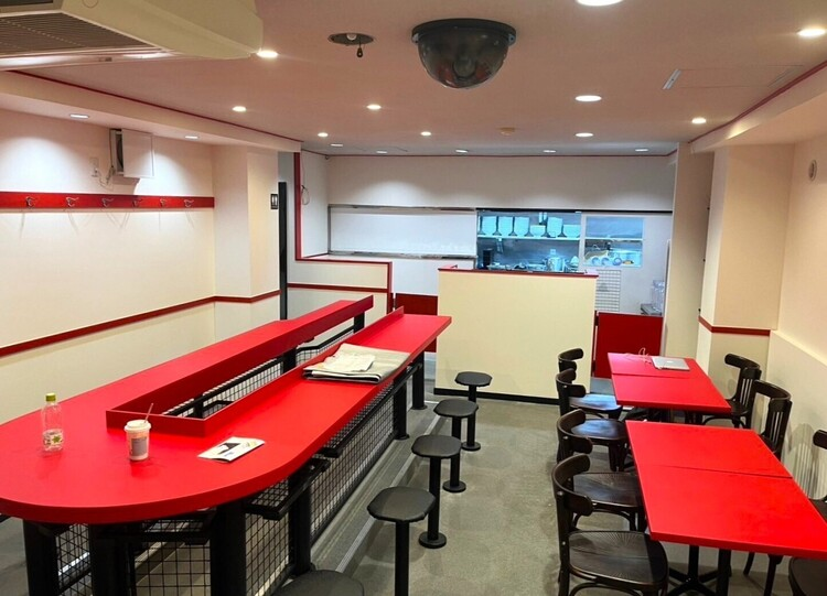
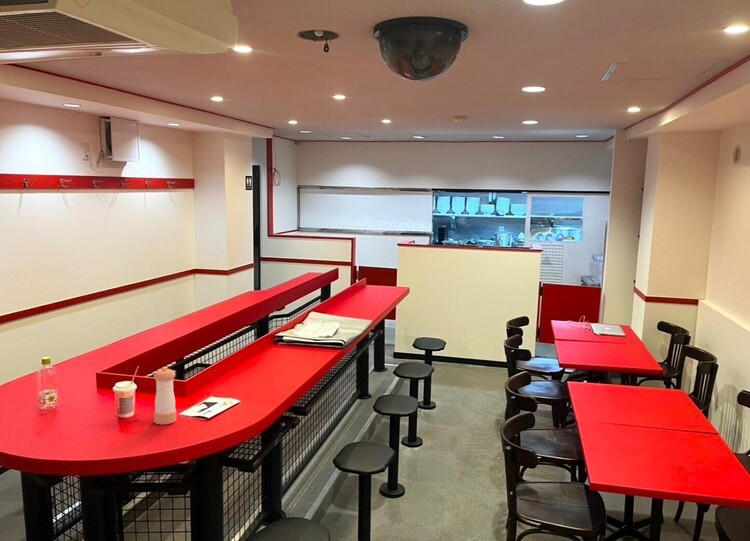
+ pepper shaker [153,367,177,425]
